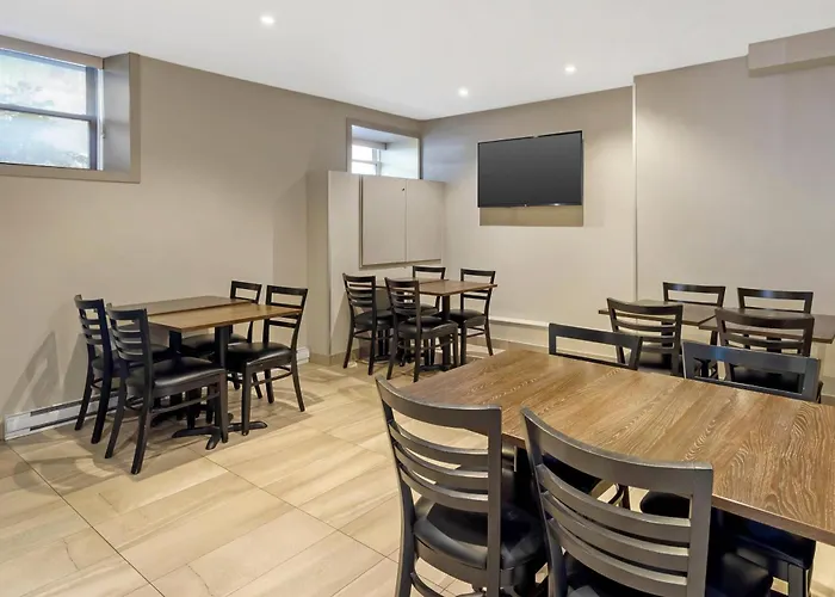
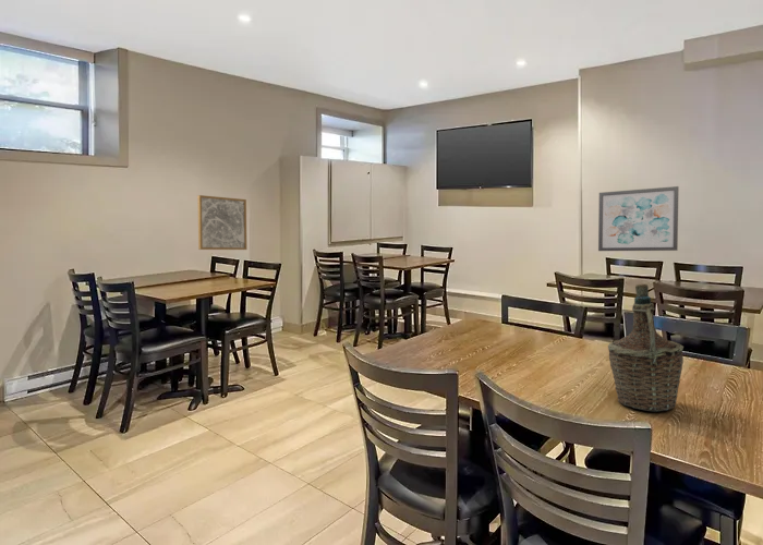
+ bottle [607,283,685,413]
+ wall art [597,185,680,252]
+ wall art [196,194,247,251]
